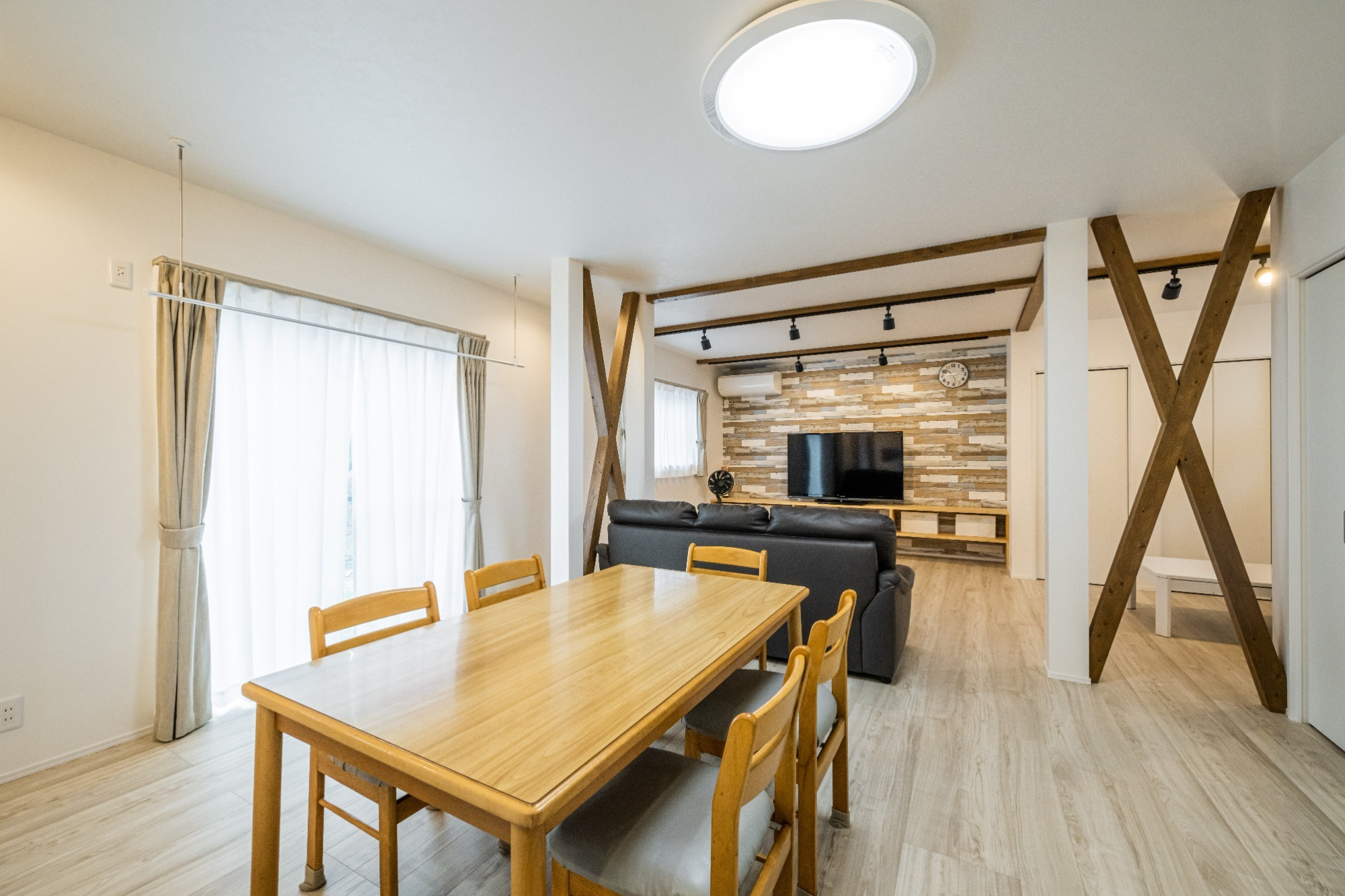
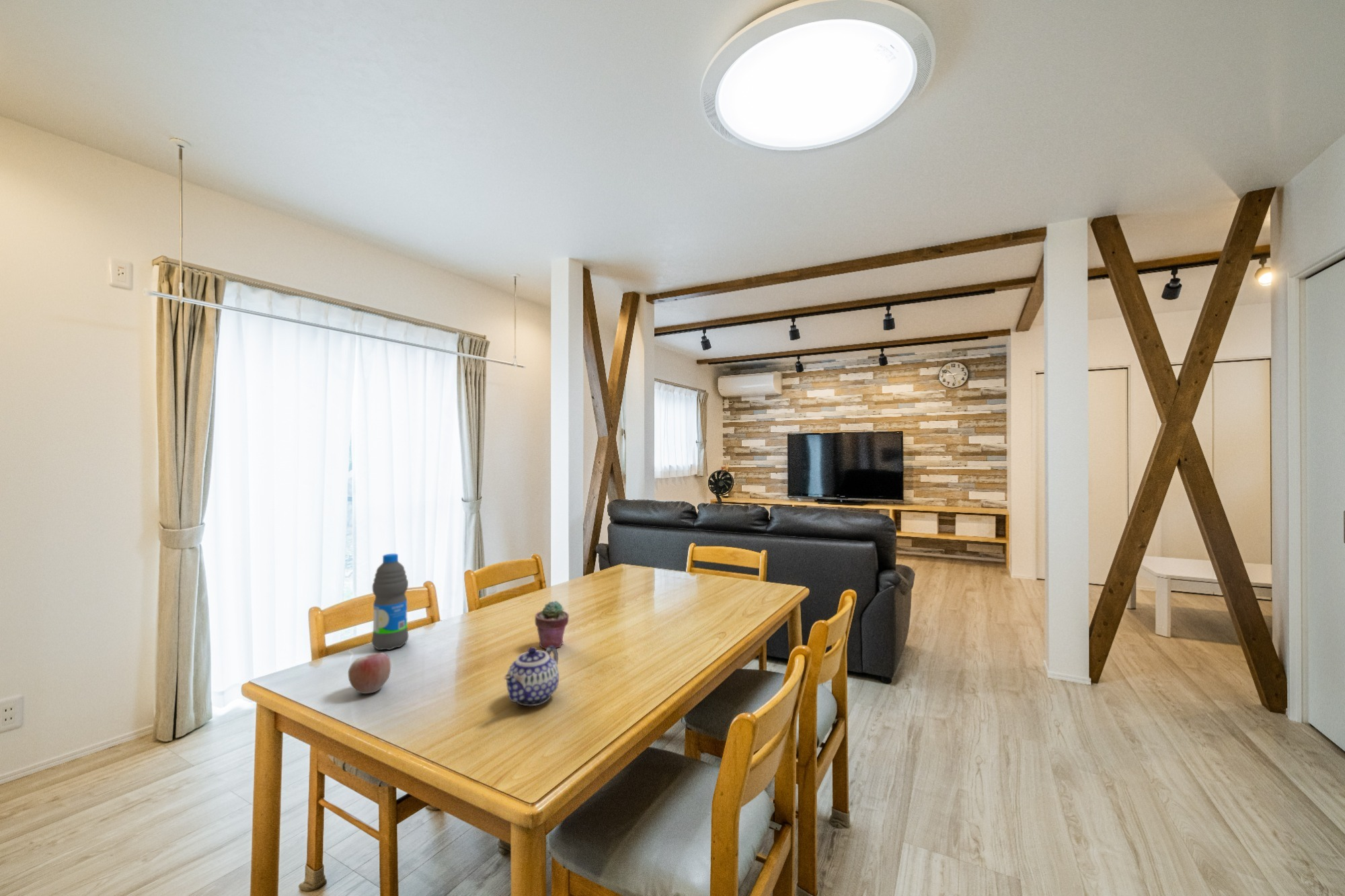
+ potted succulent [535,600,570,650]
+ teapot [504,646,560,706]
+ water bottle [371,553,409,651]
+ apple [348,652,391,694]
